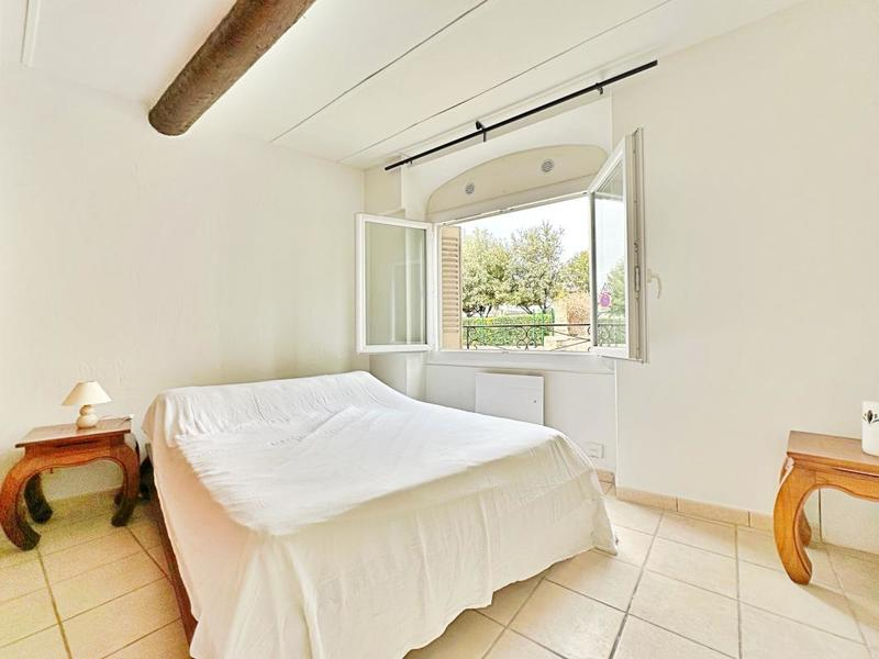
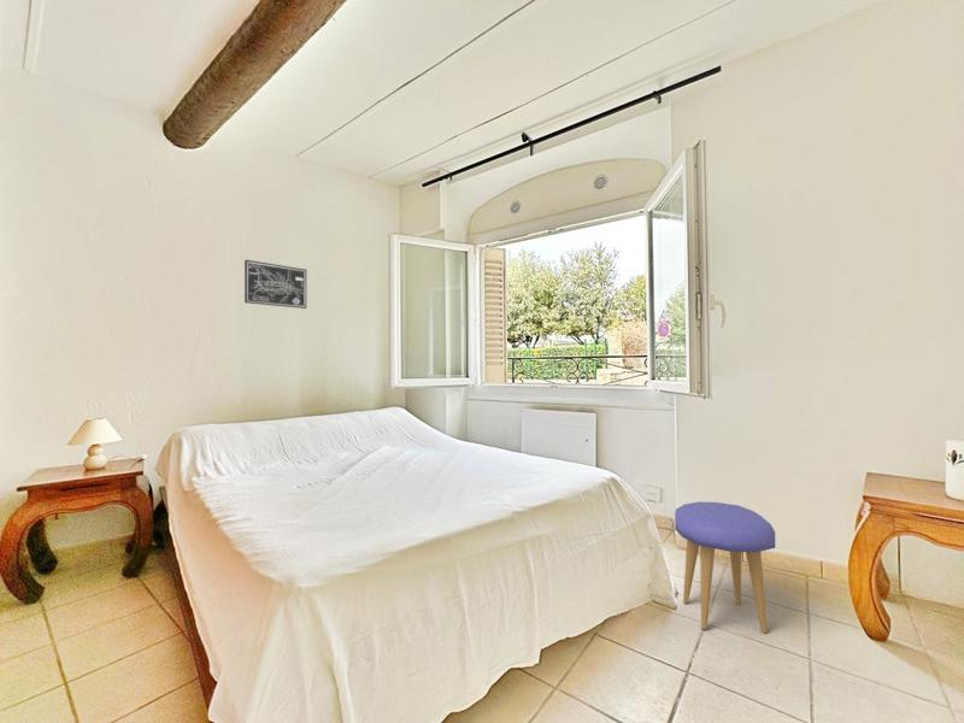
+ stool [674,501,776,634]
+ wall art [243,259,307,310]
